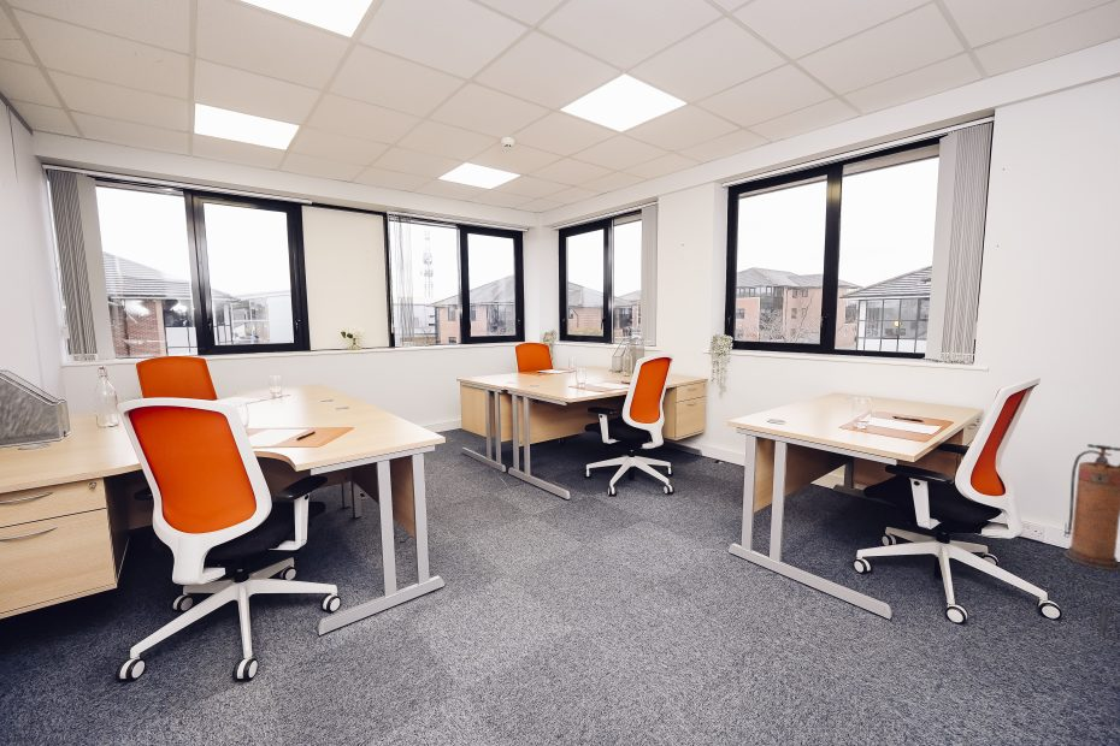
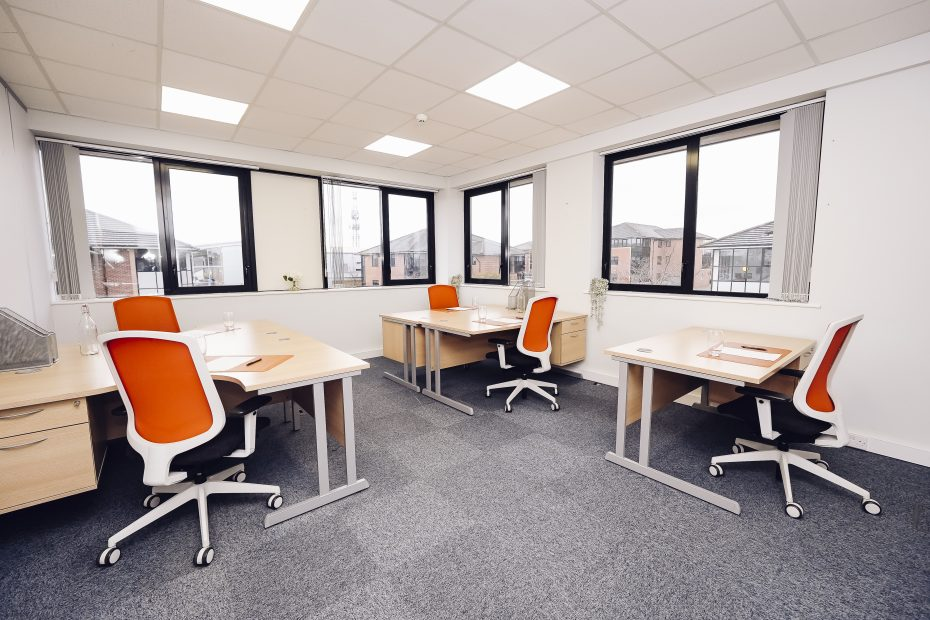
- fire extinguisher [1062,443,1120,572]
